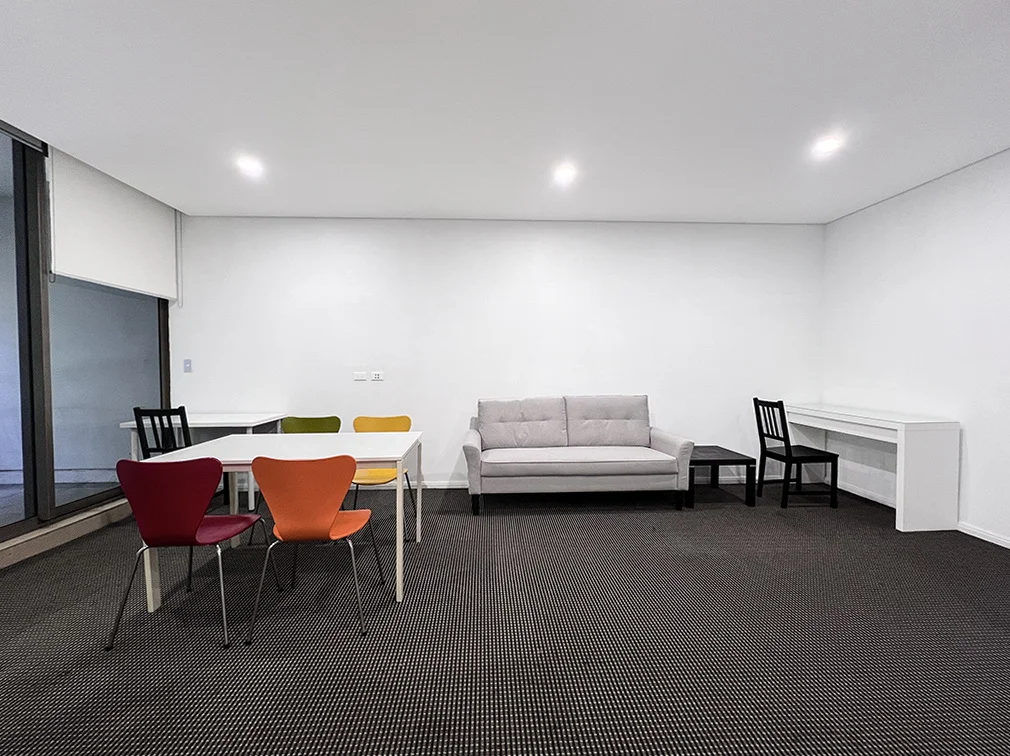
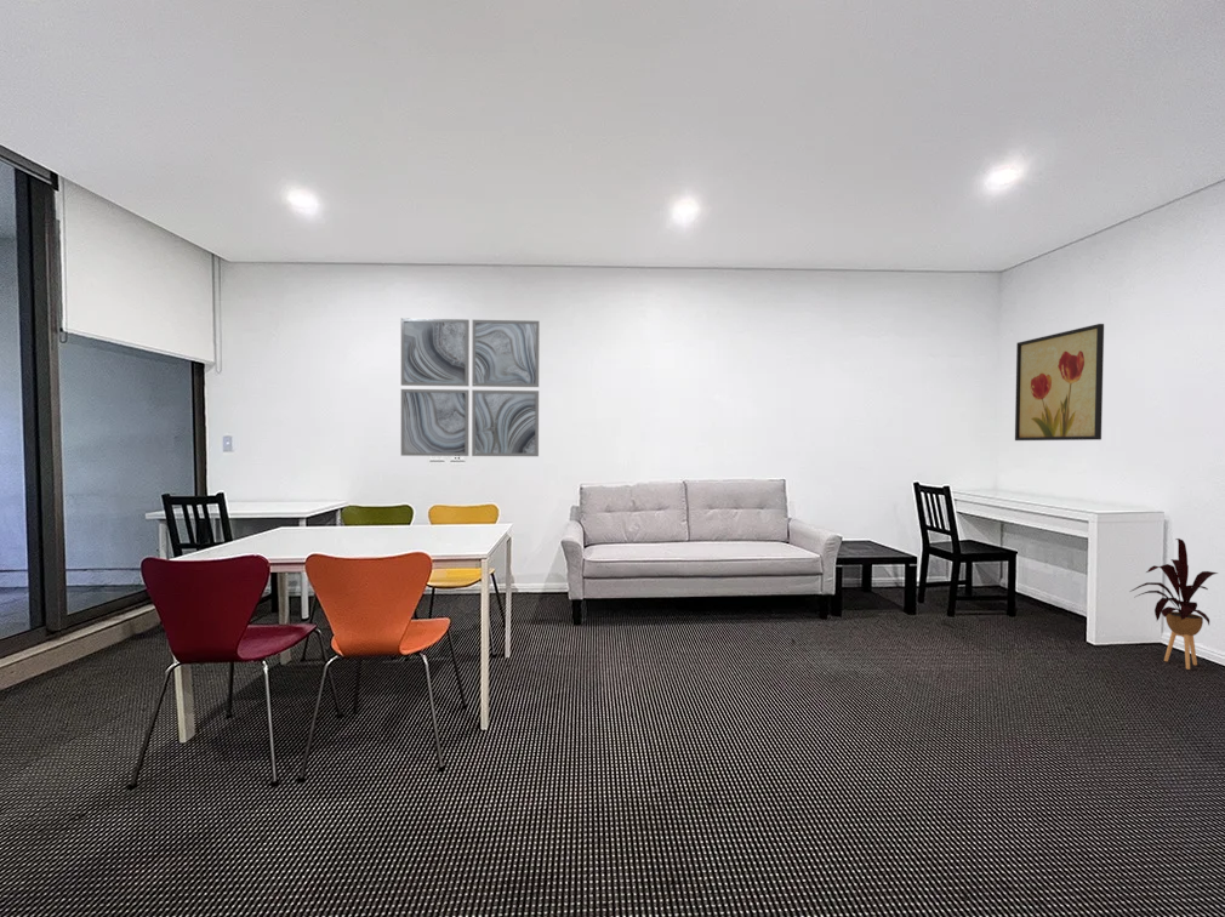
+ wall art [1014,323,1105,442]
+ house plant [1129,537,1219,671]
+ wall art [400,317,541,457]
